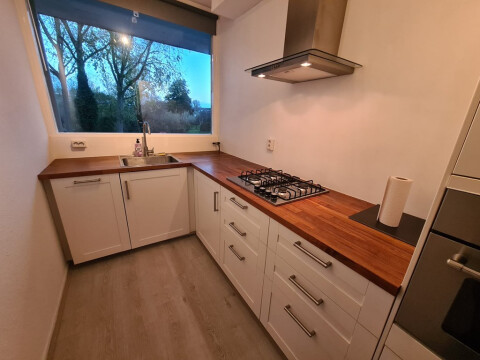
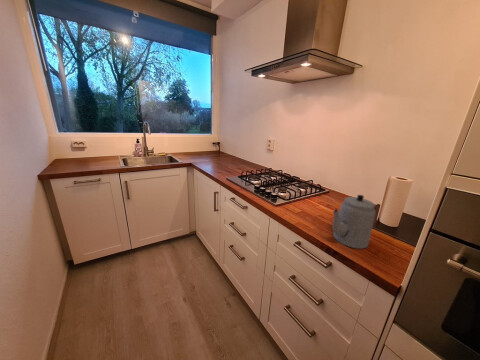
+ teapot [332,194,376,250]
